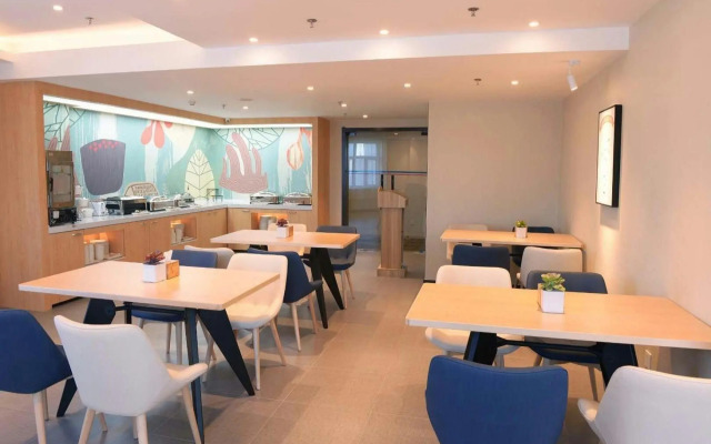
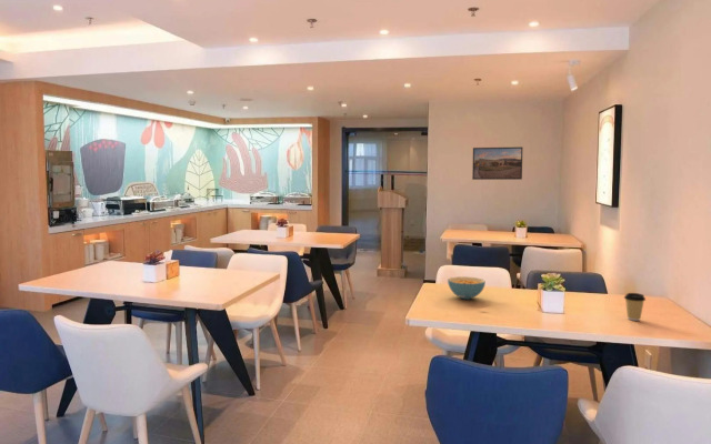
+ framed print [471,145,523,181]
+ cereal bowl [447,275,487,301]
+ coffee cup [623,292,647,322]
